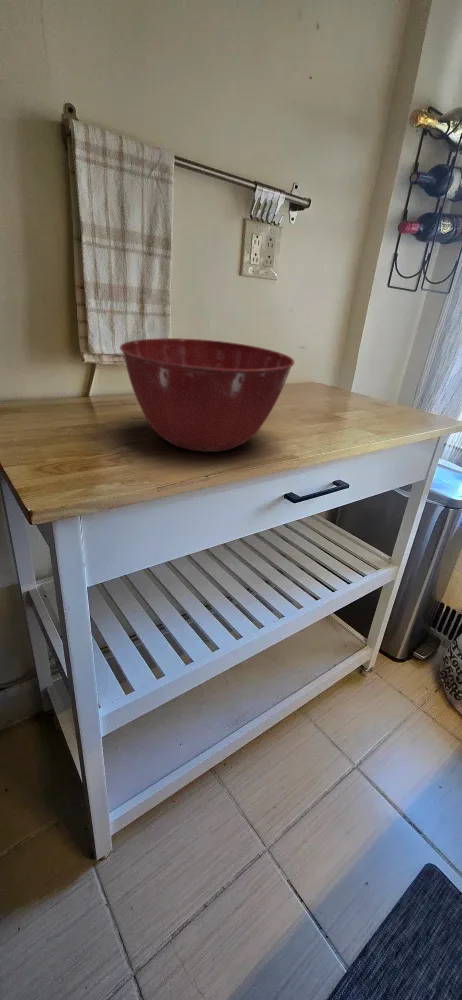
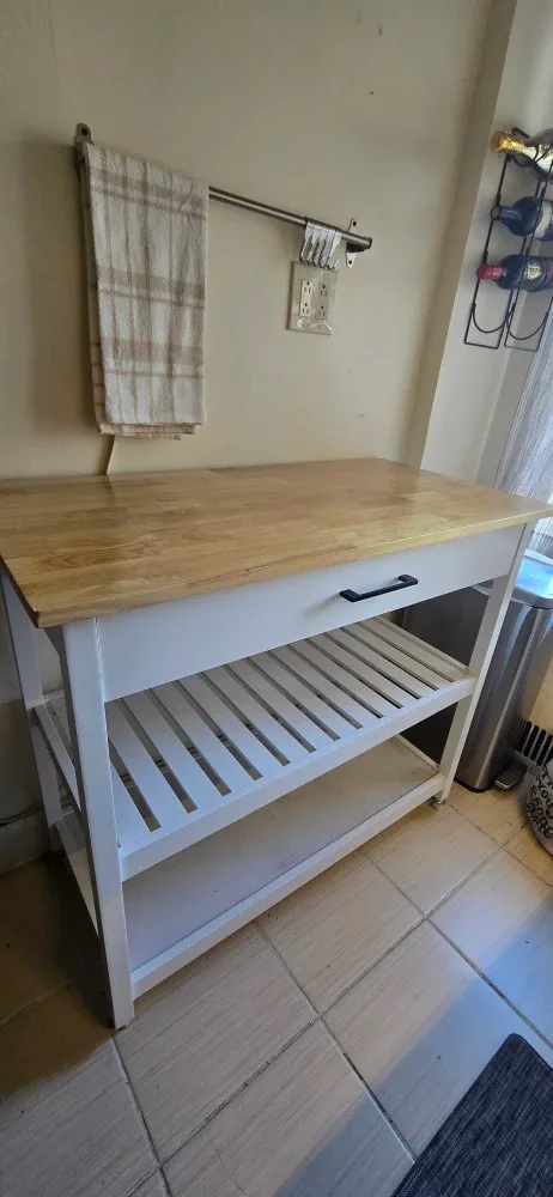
- mixing bowl [119,337,295,453]
